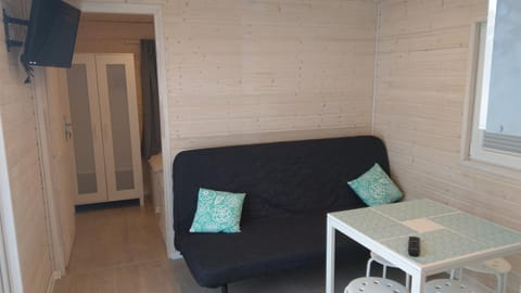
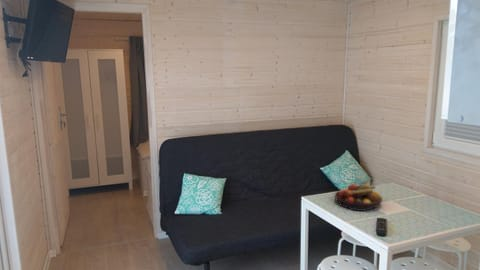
+ fruit bowl [334,180,383,212]
